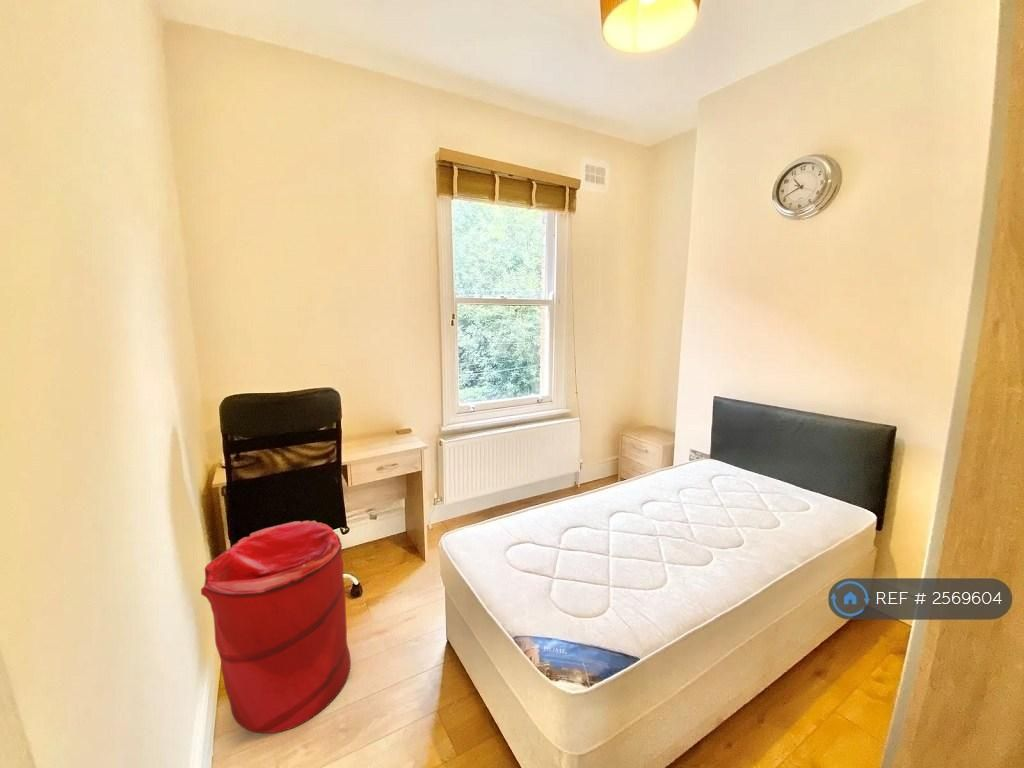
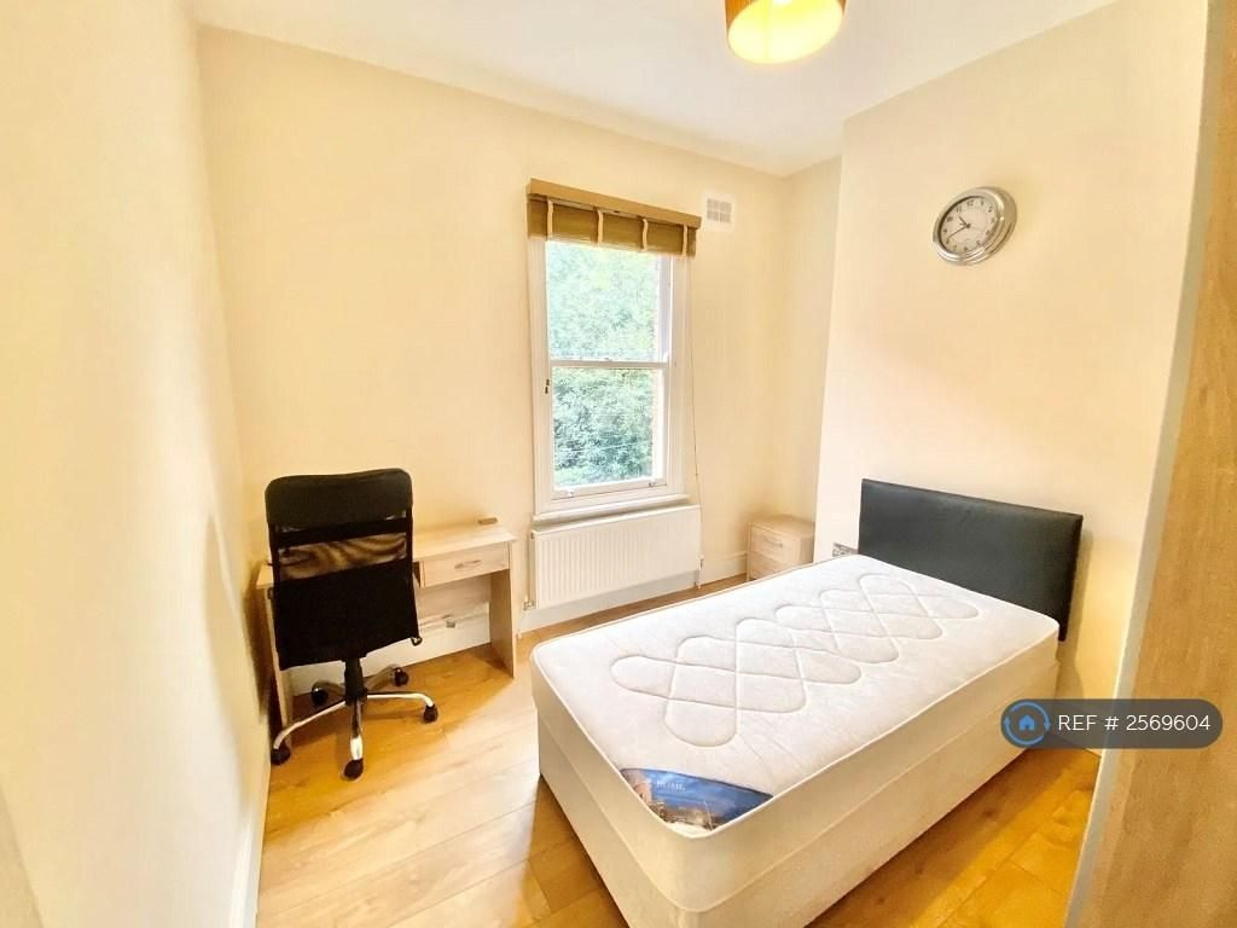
- laundry hamper [200,520,352,734]
